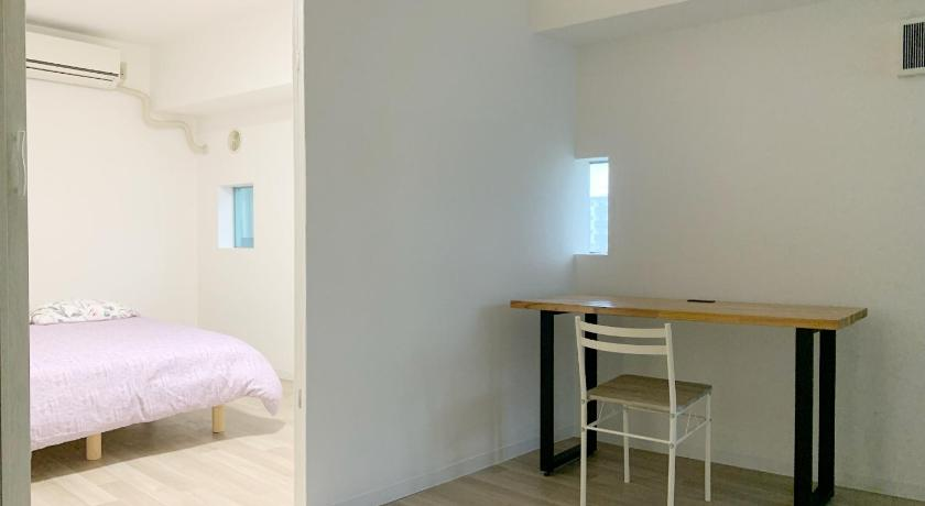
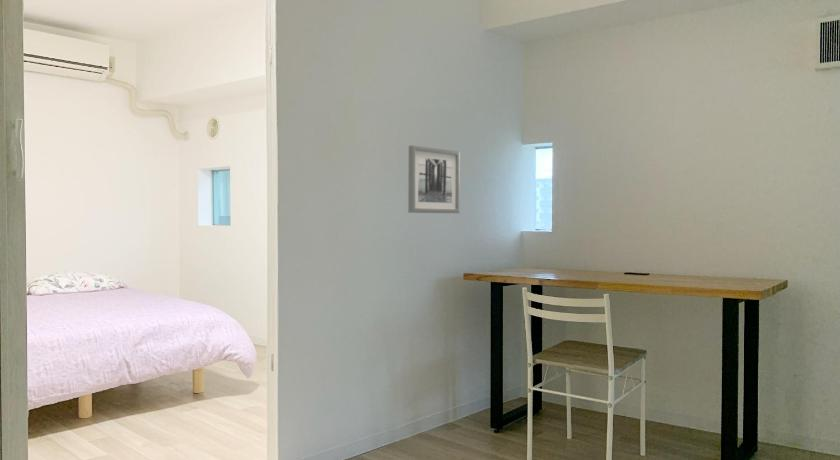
+ wall art [407,144,461,214]
